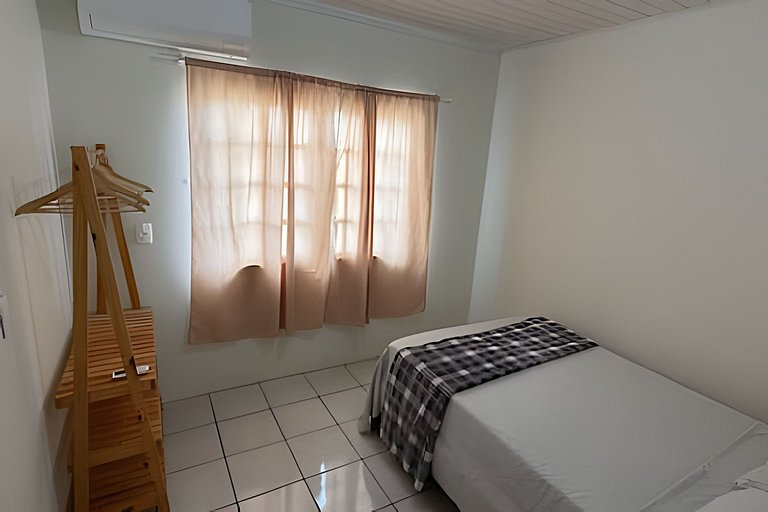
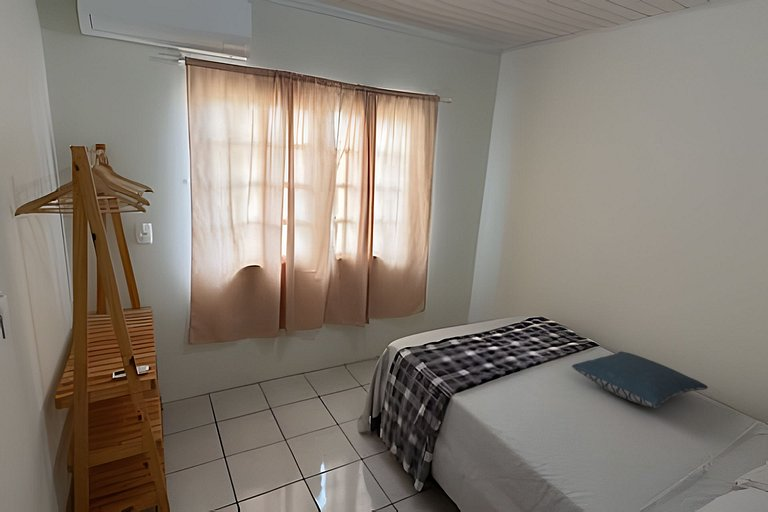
+ pillow [571,351,709,409]
